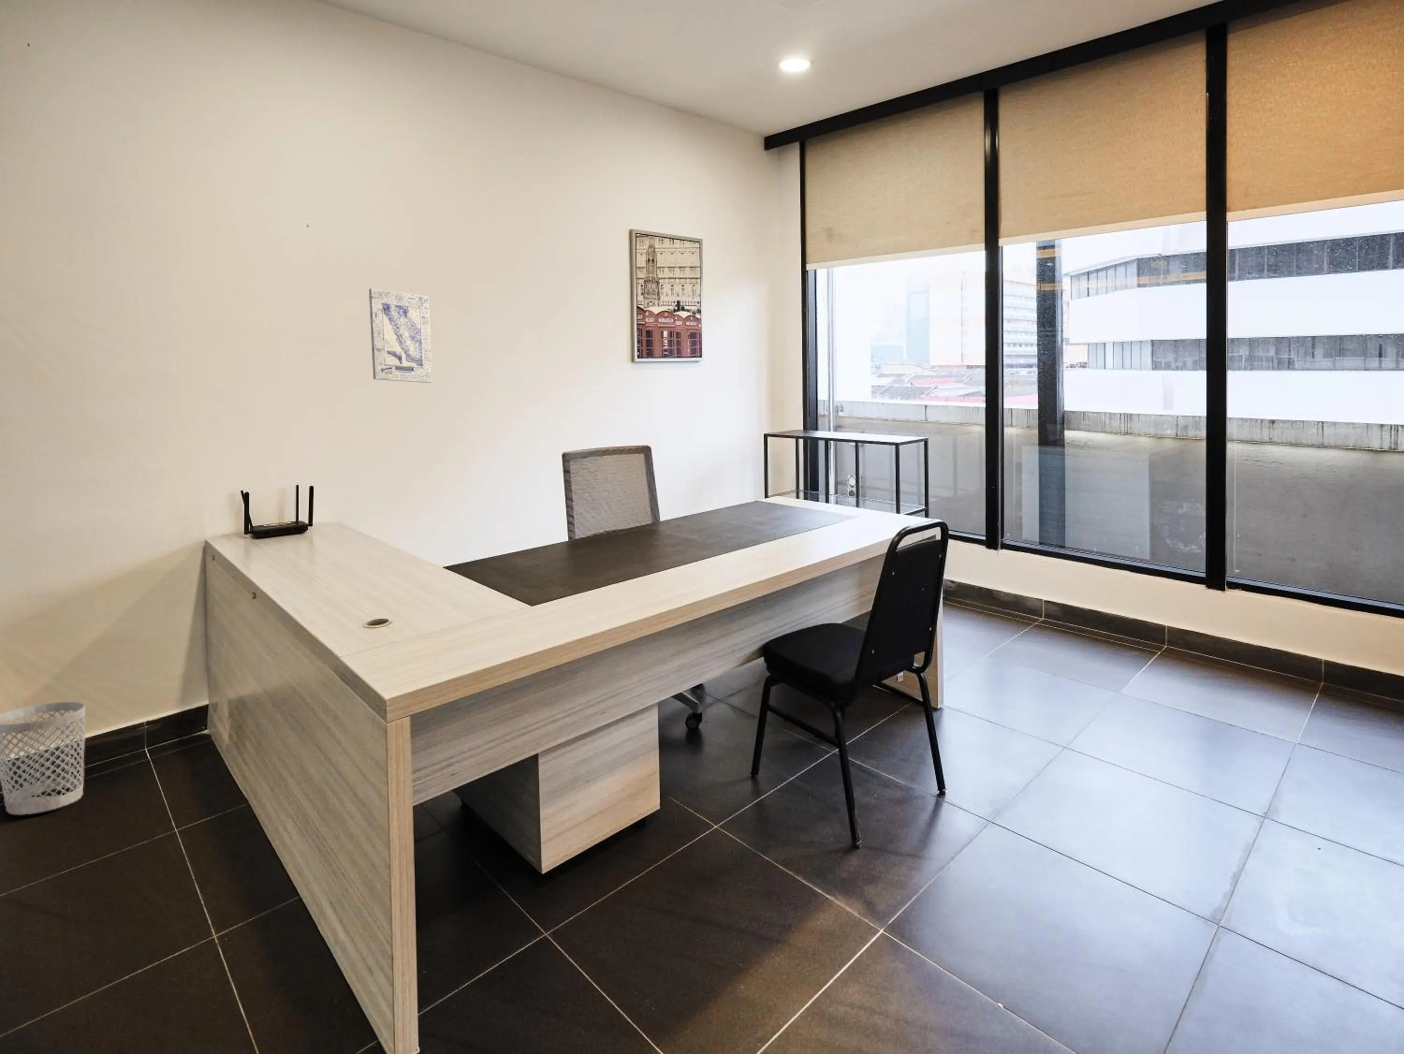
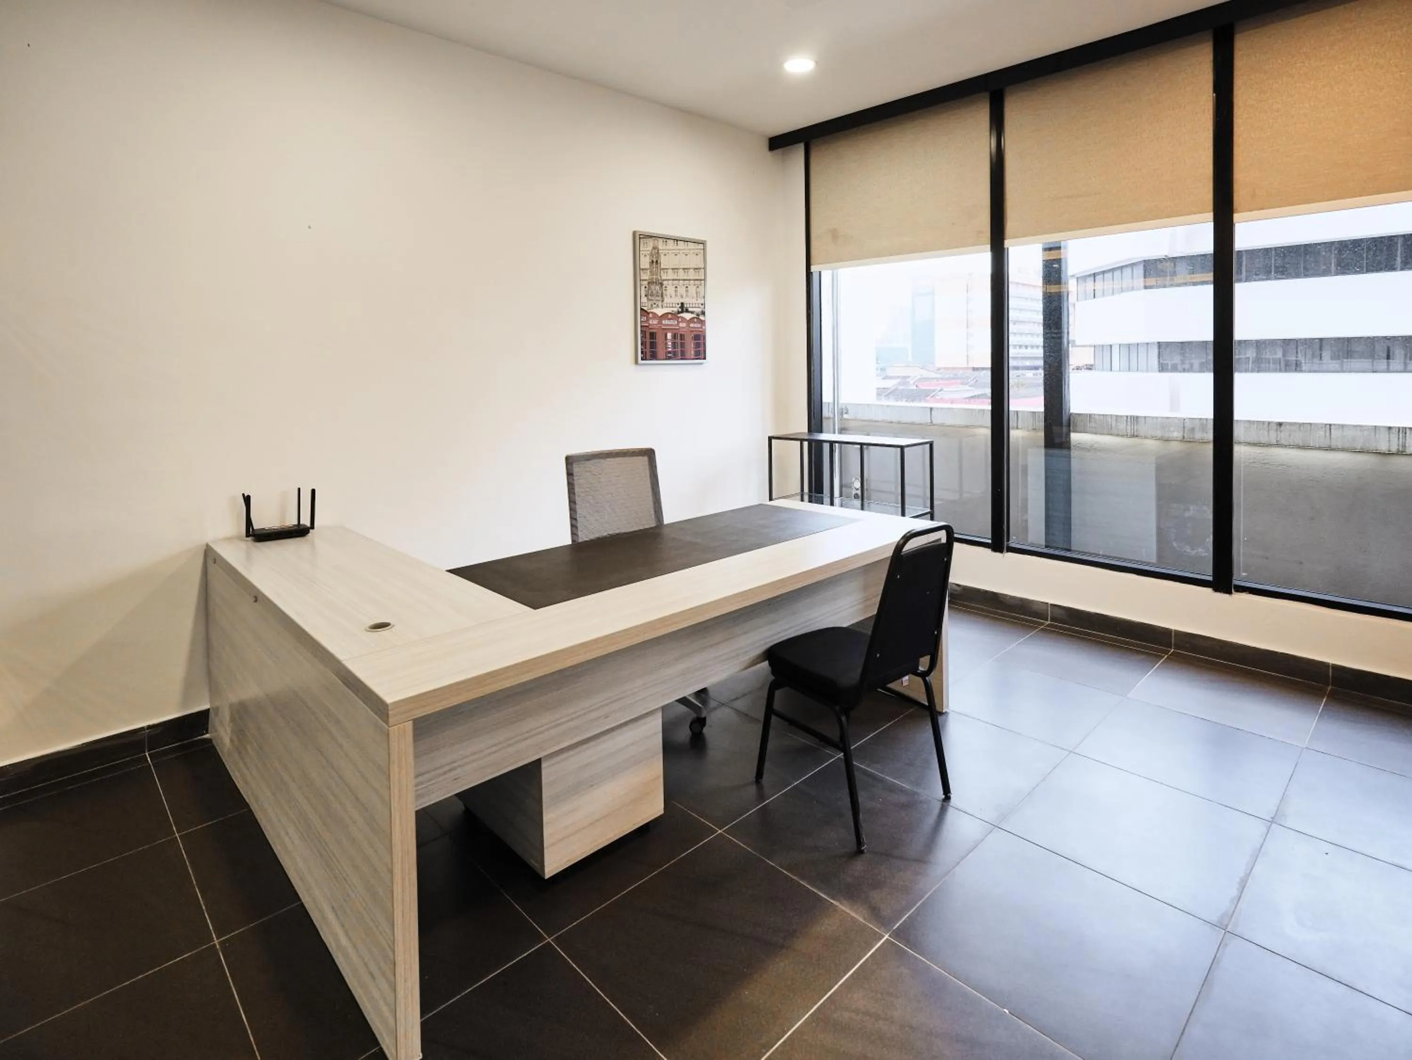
- wastebasket [0,702,85,815]
- wall art [369,288,433,384]
